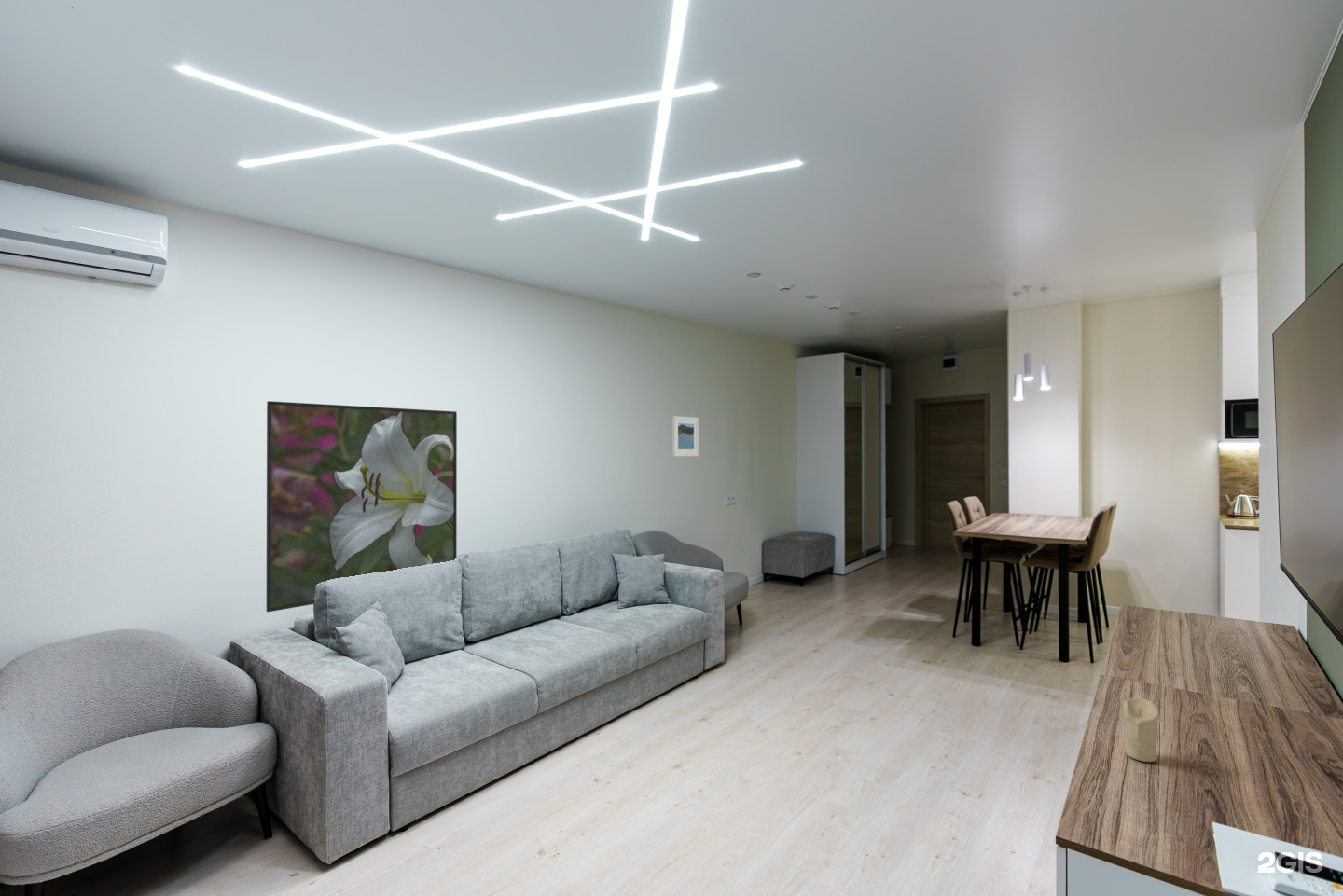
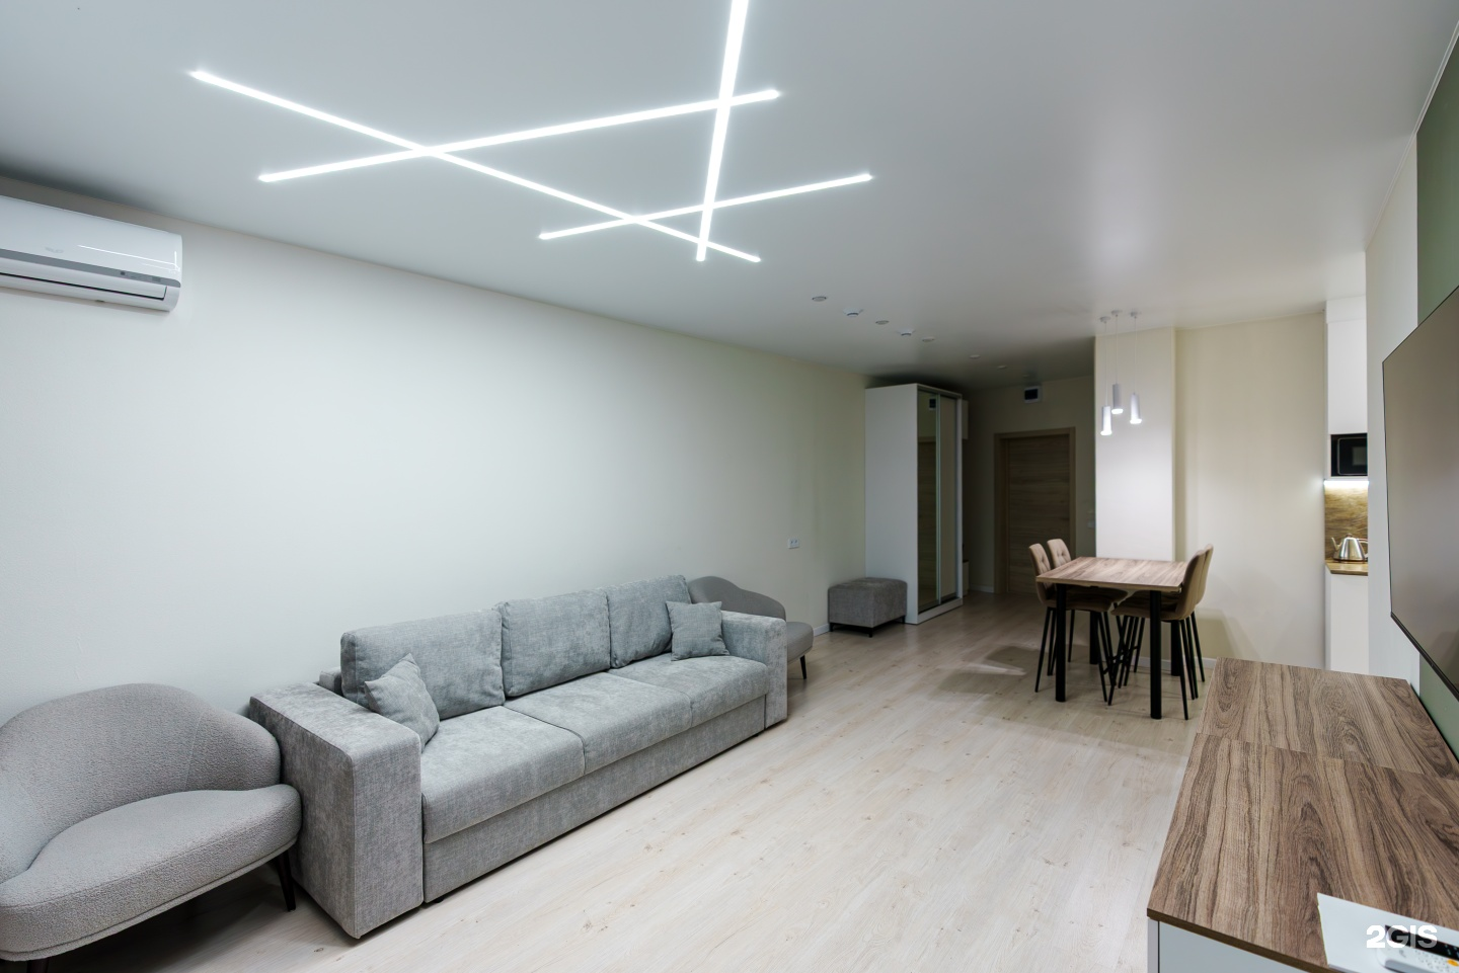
- candle [1123,697,1160,763]
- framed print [672,415,699,457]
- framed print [265,400,458,613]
